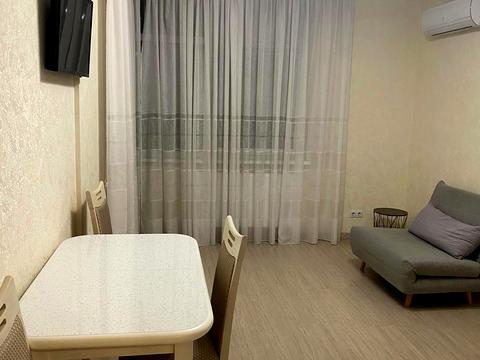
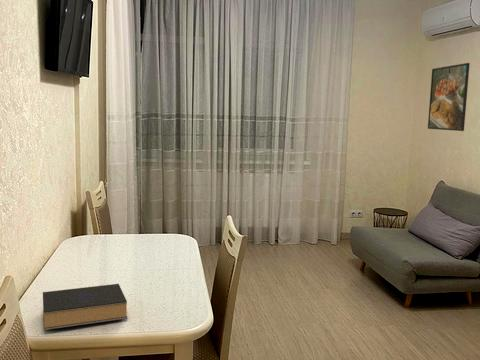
+ book [42,283,128,331]
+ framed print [427,62,471,132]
